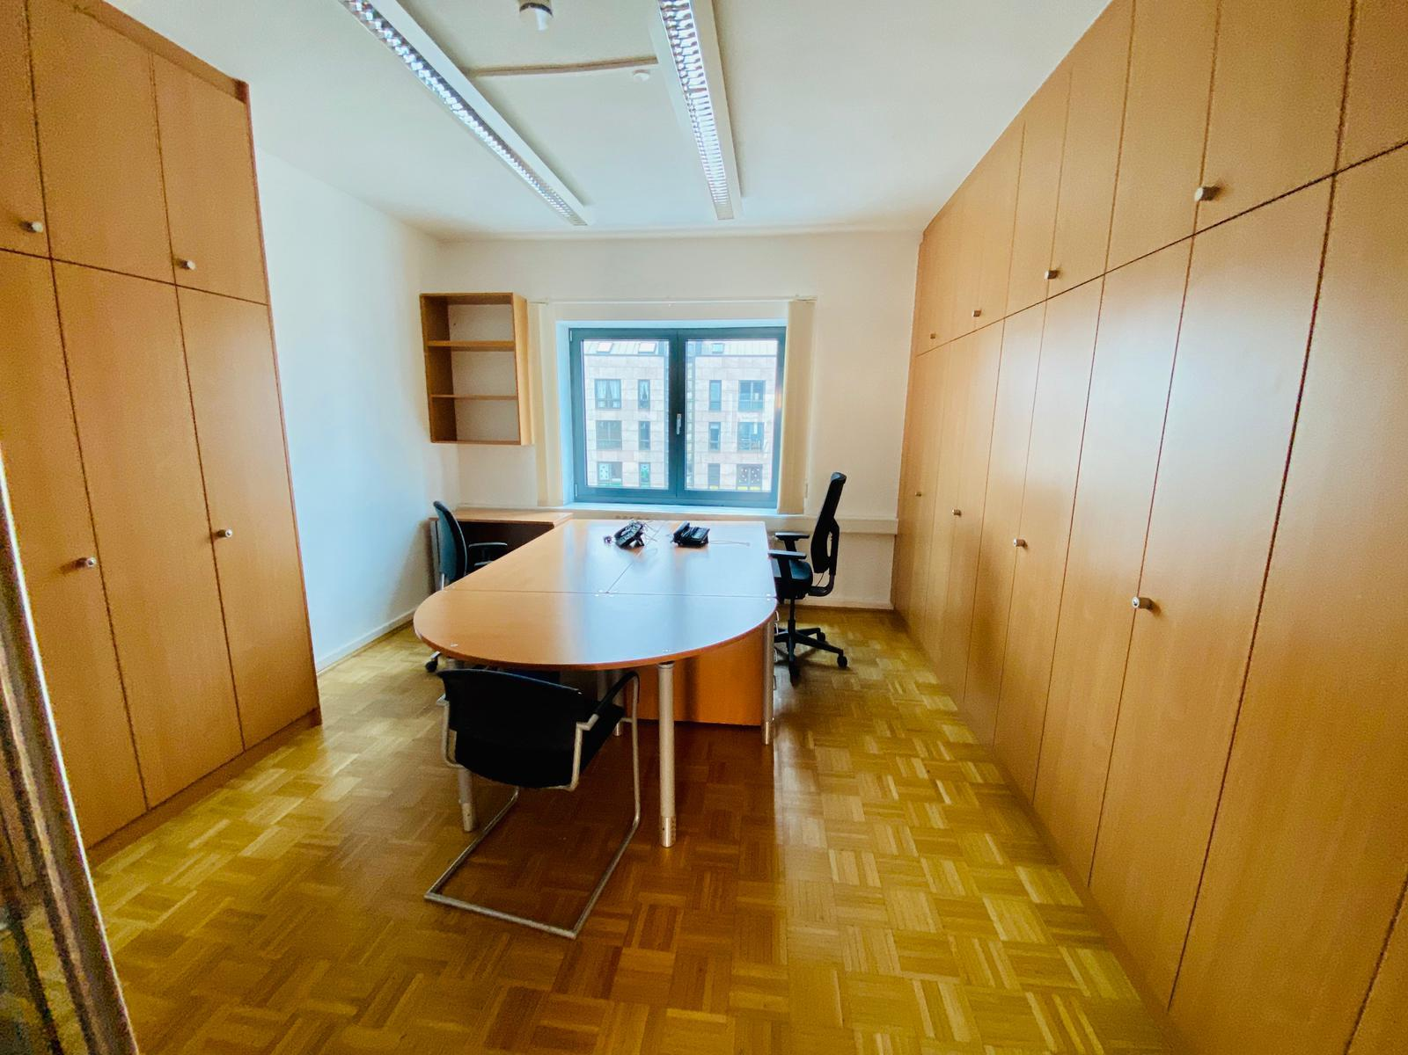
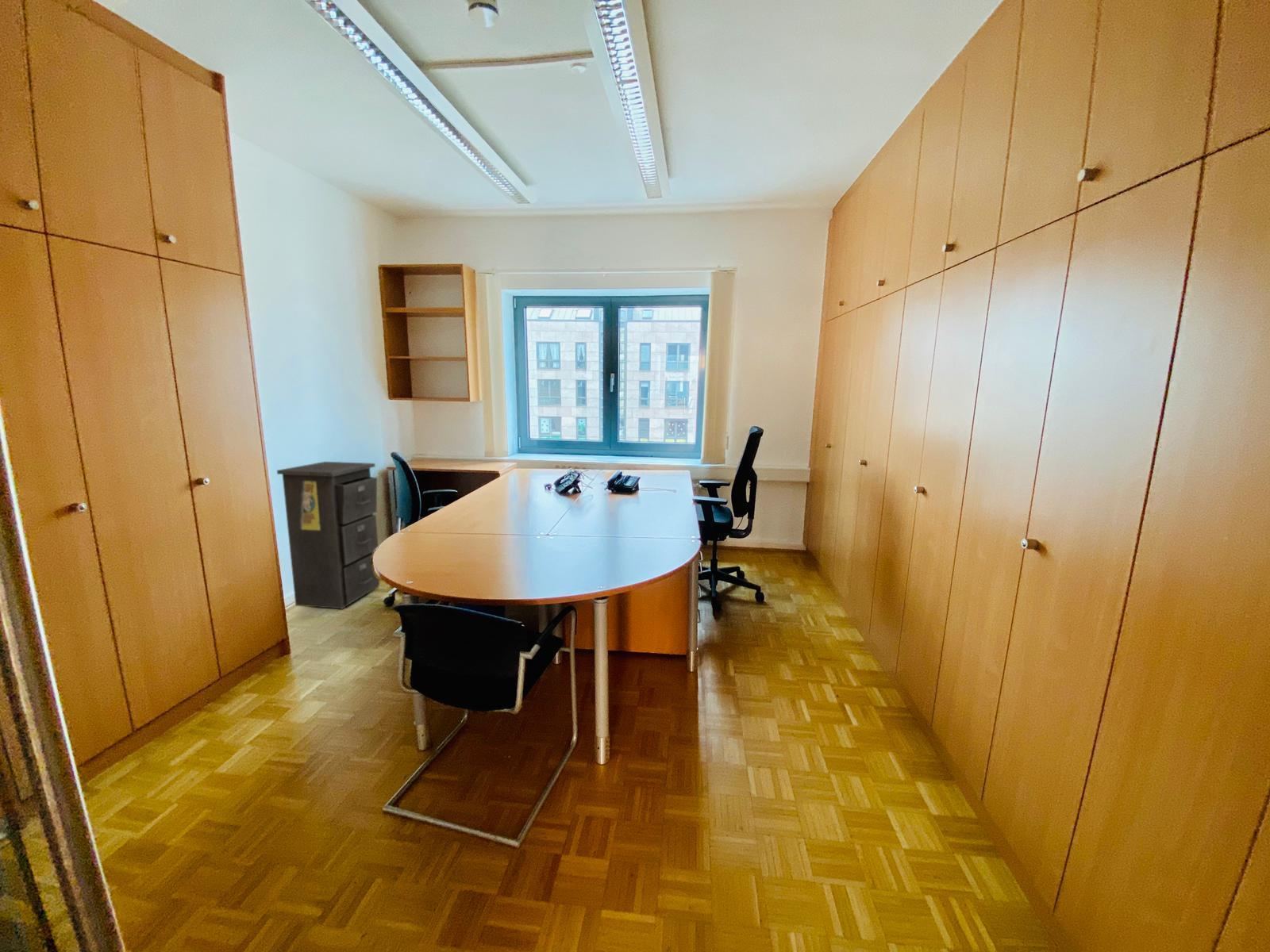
+ filing cabinet [276,461,380,610]
